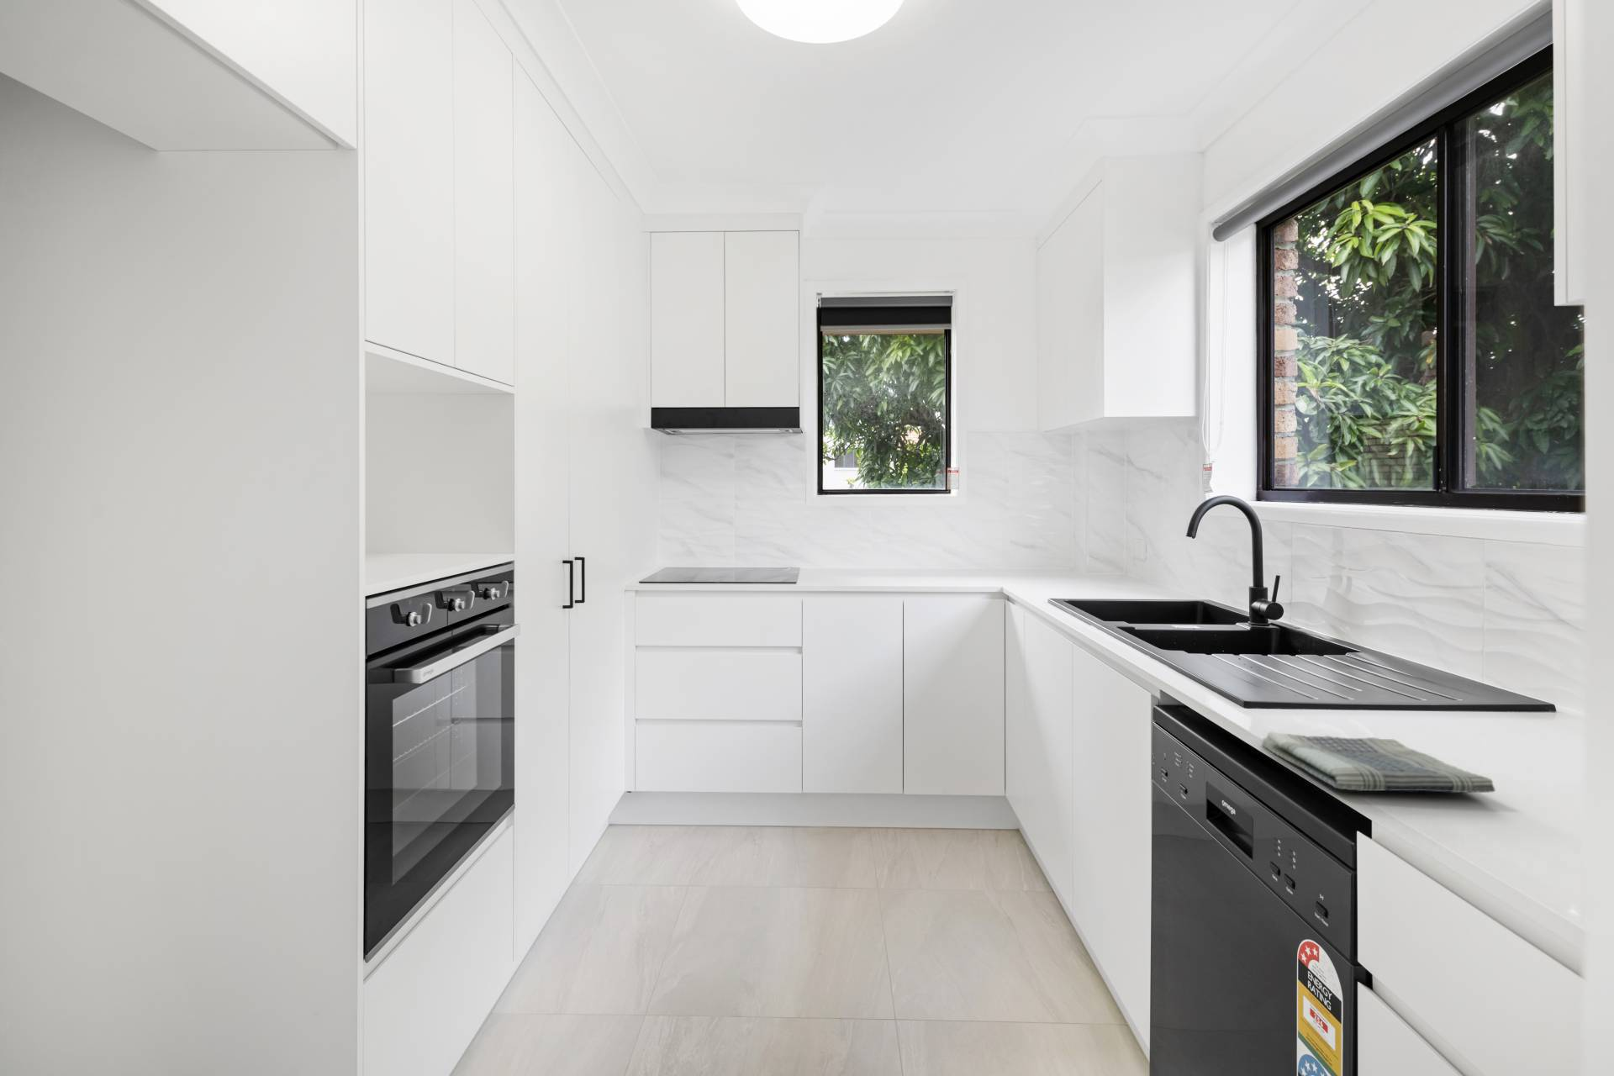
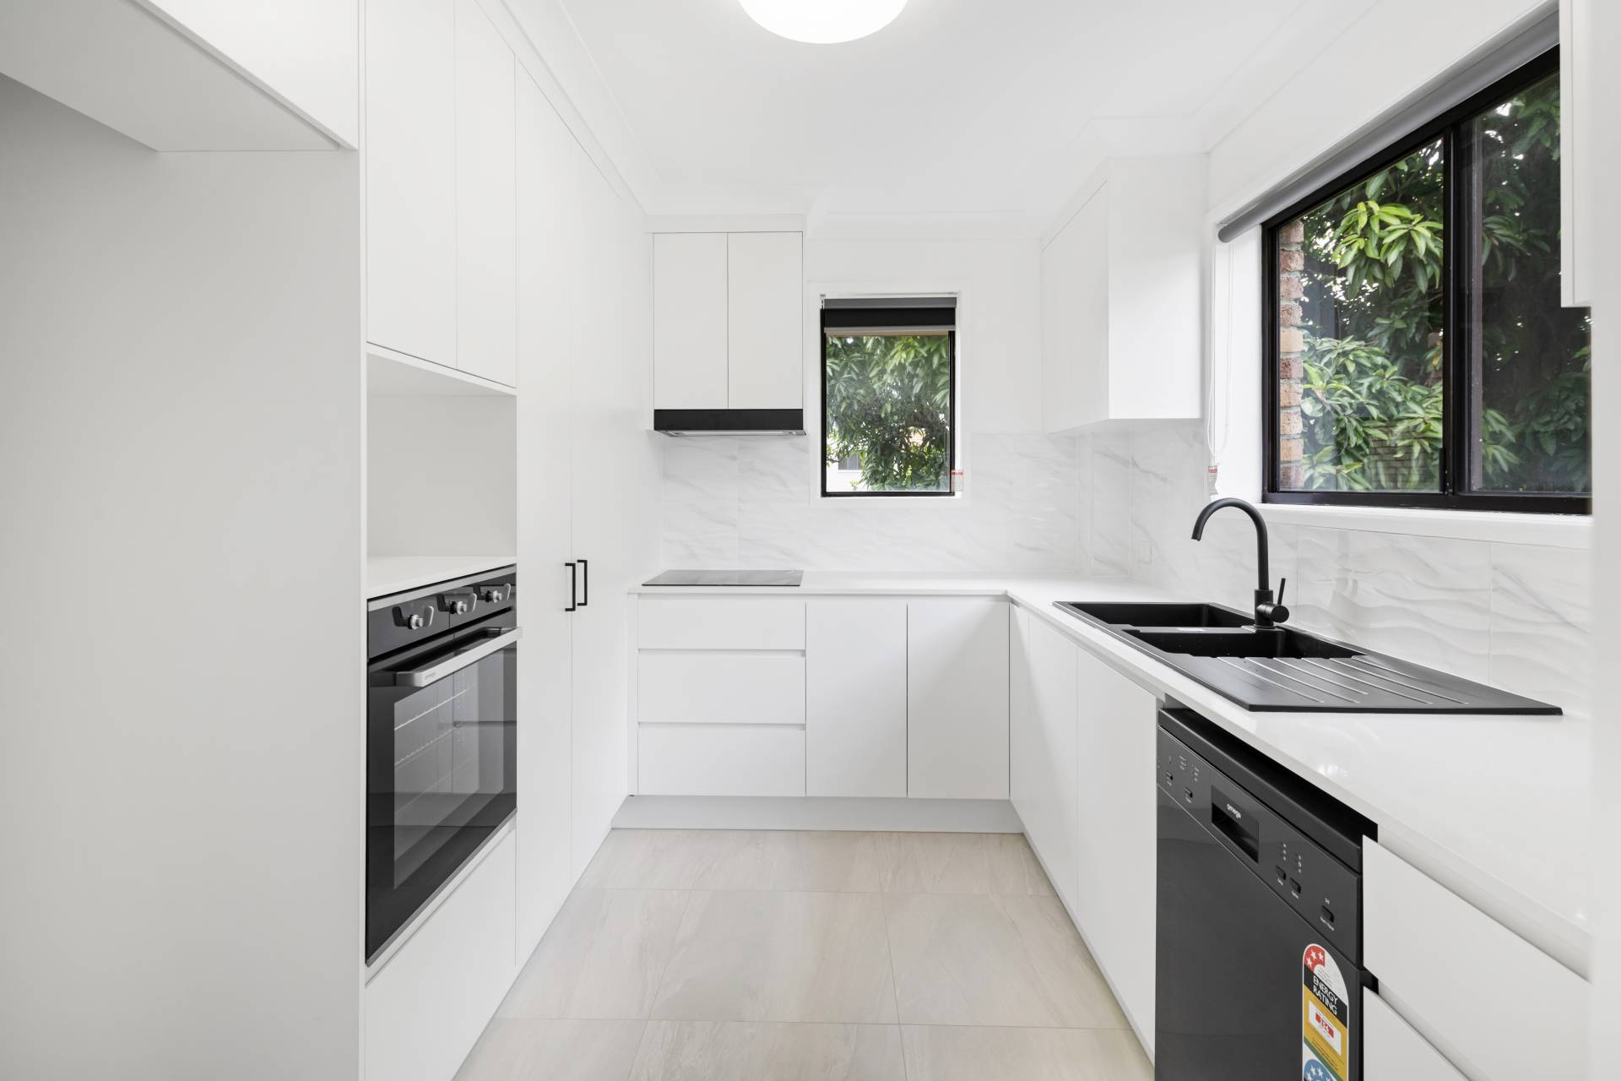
- dish towel [1261,731,1496,794]
